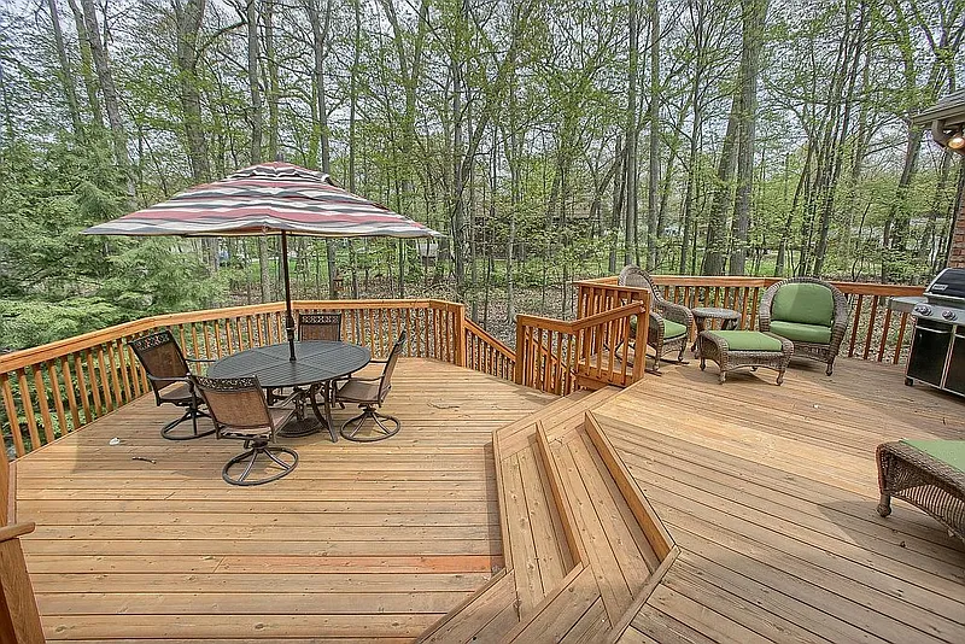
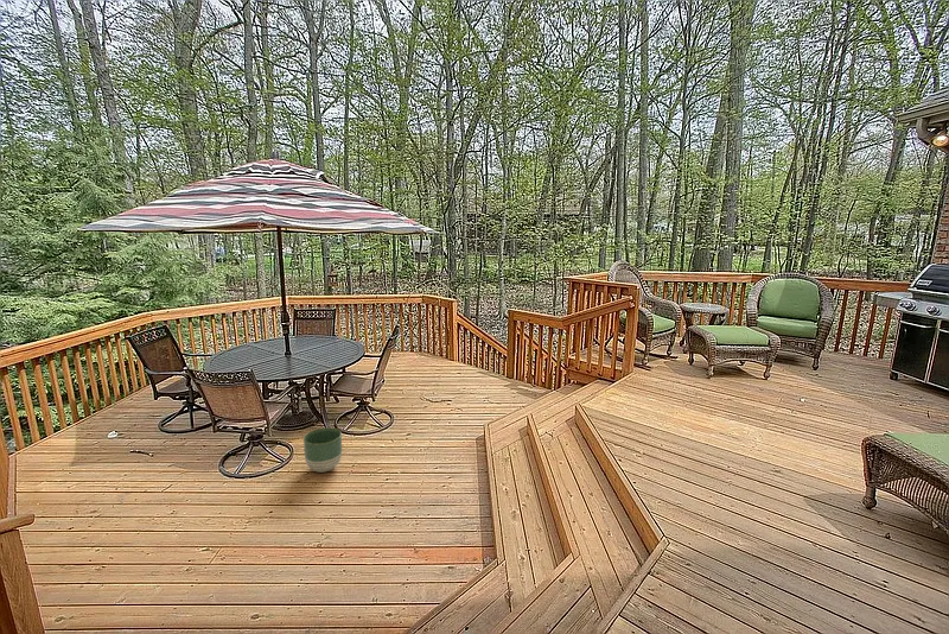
+ planter [302,426,343,474]
